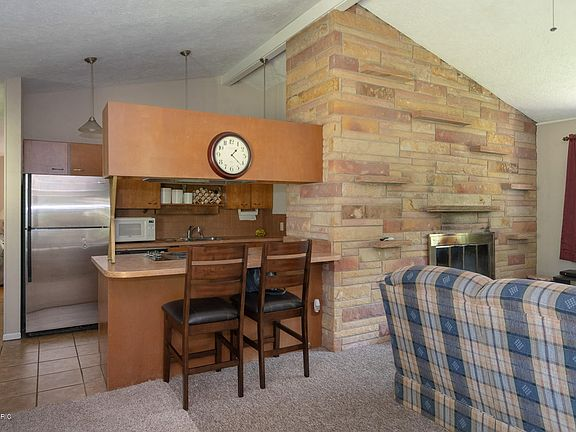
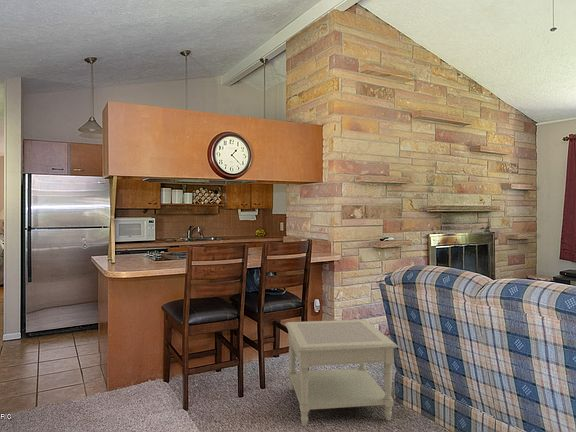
+ side table [284,319,399,427]
